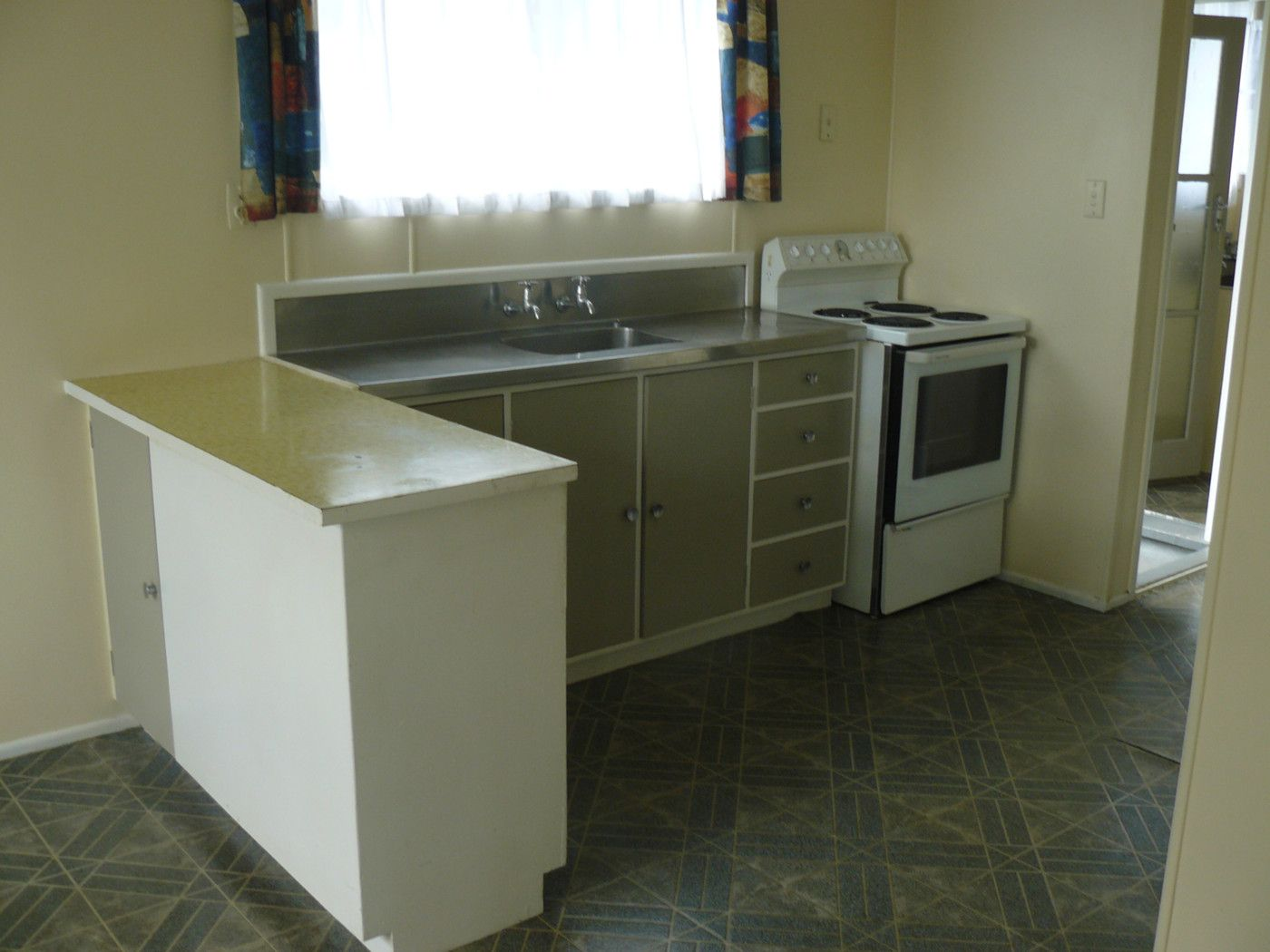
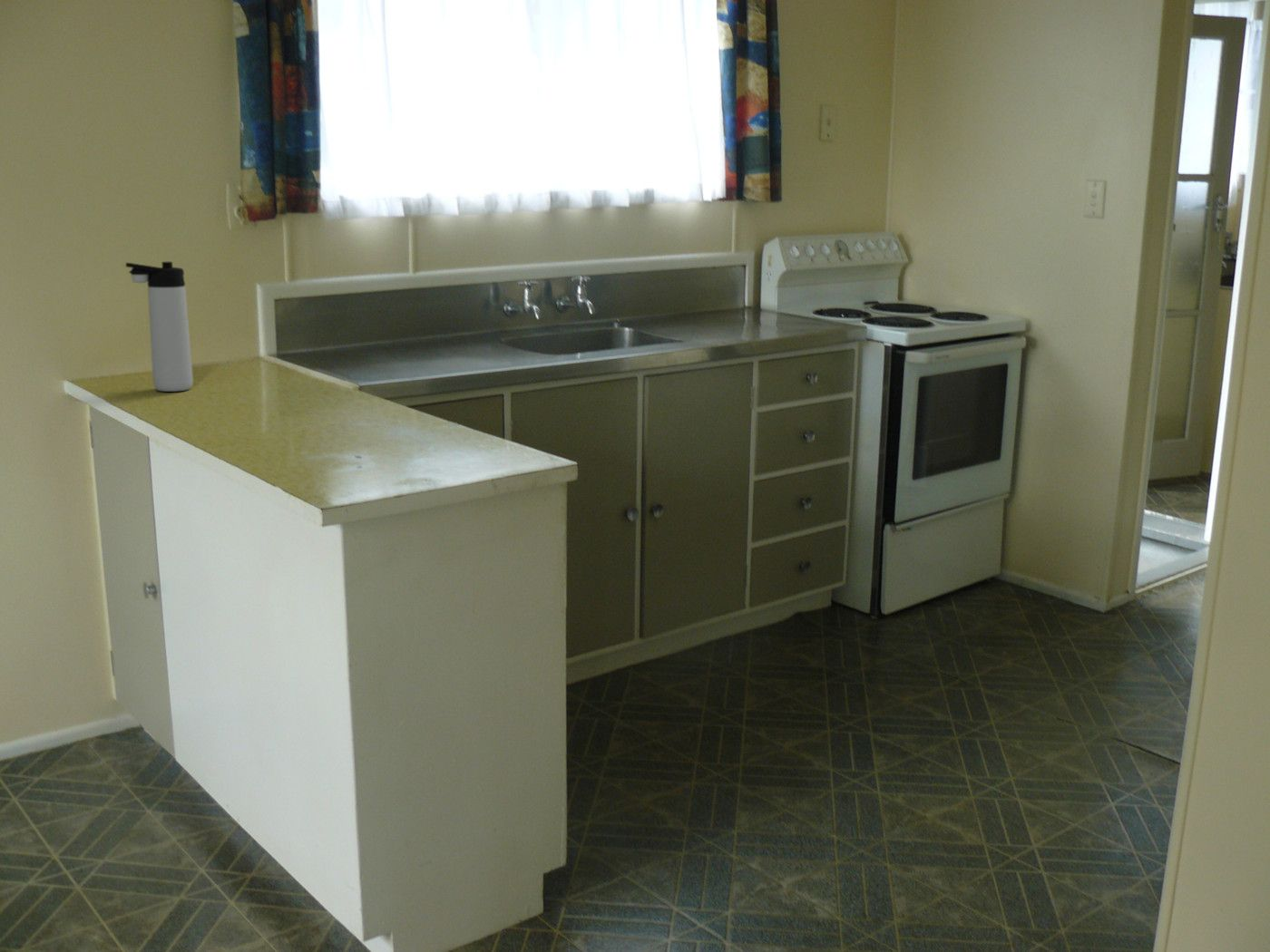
+ thermos bottle [124,261,194,393]
